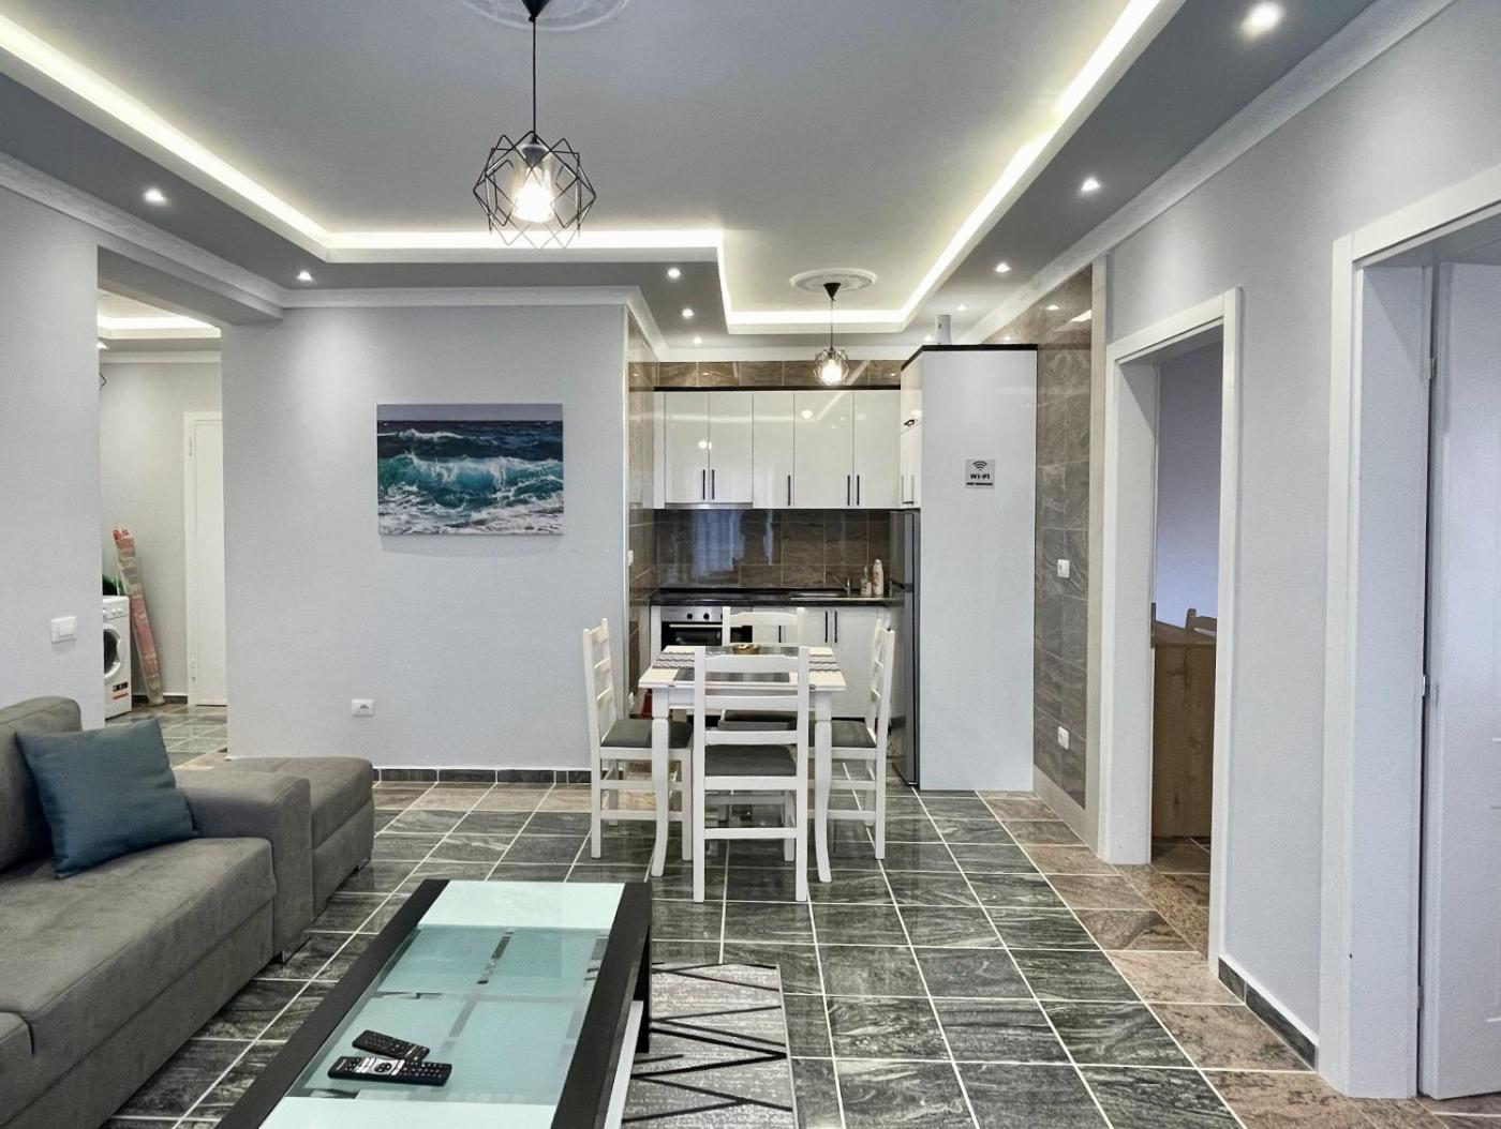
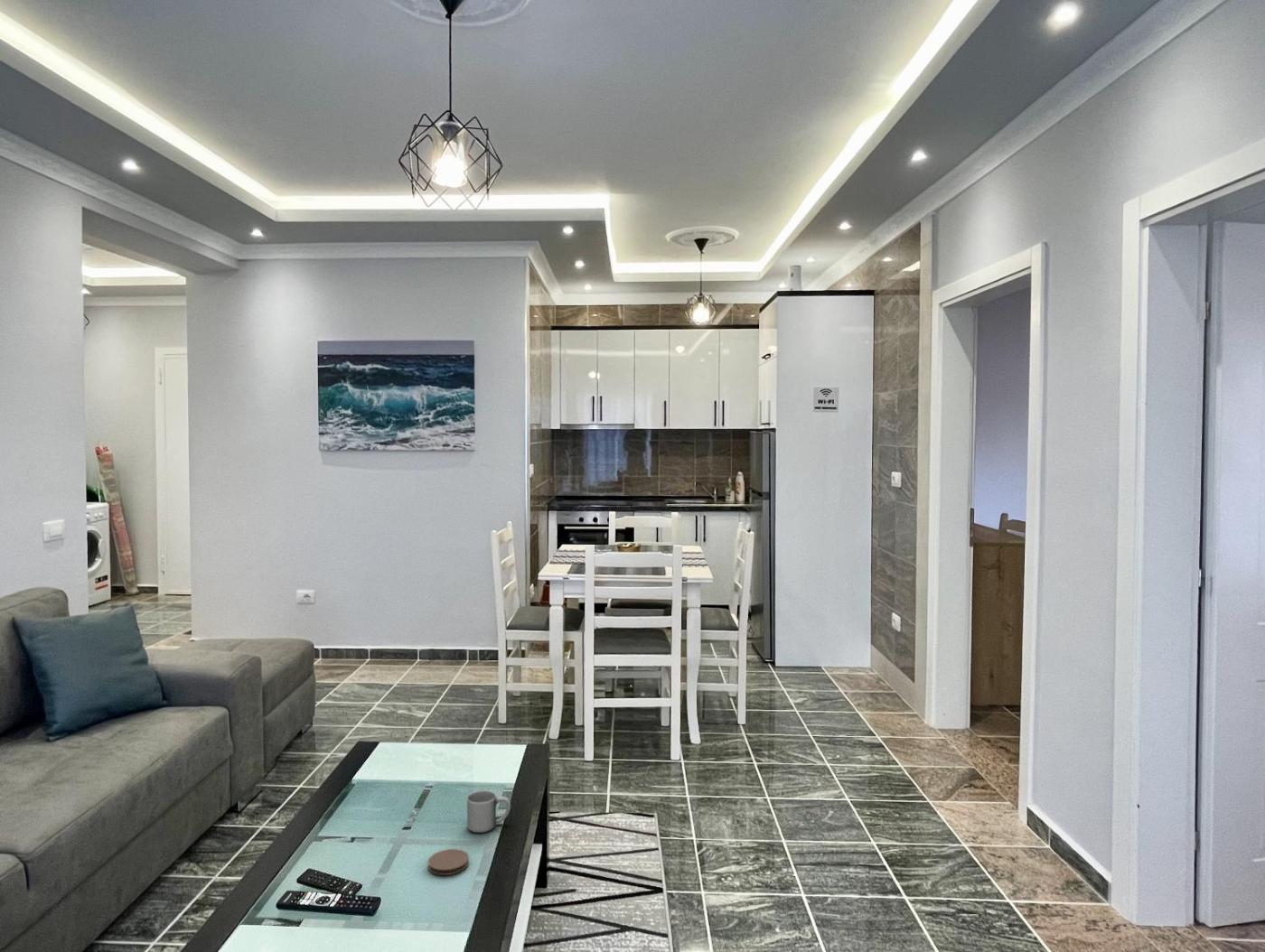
+ mug [466,789,512,834]
+ coaster [427,848,470,876]
